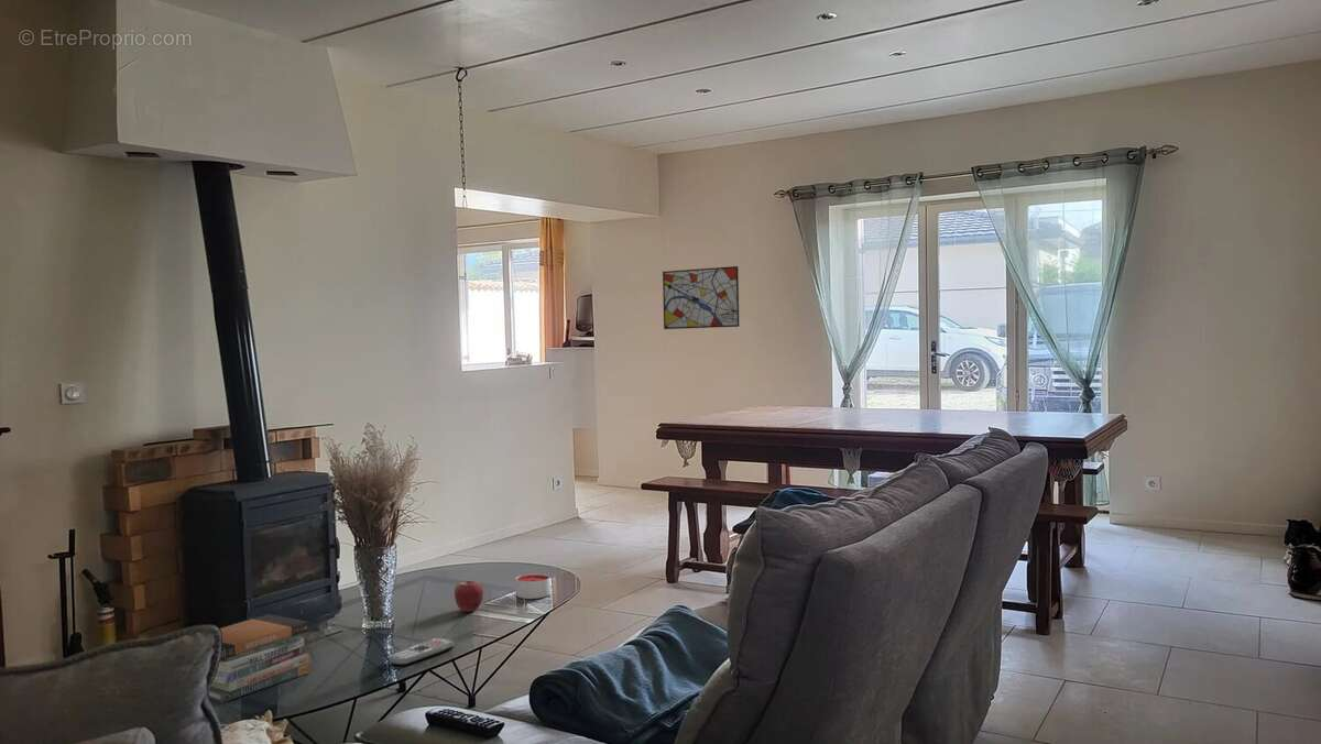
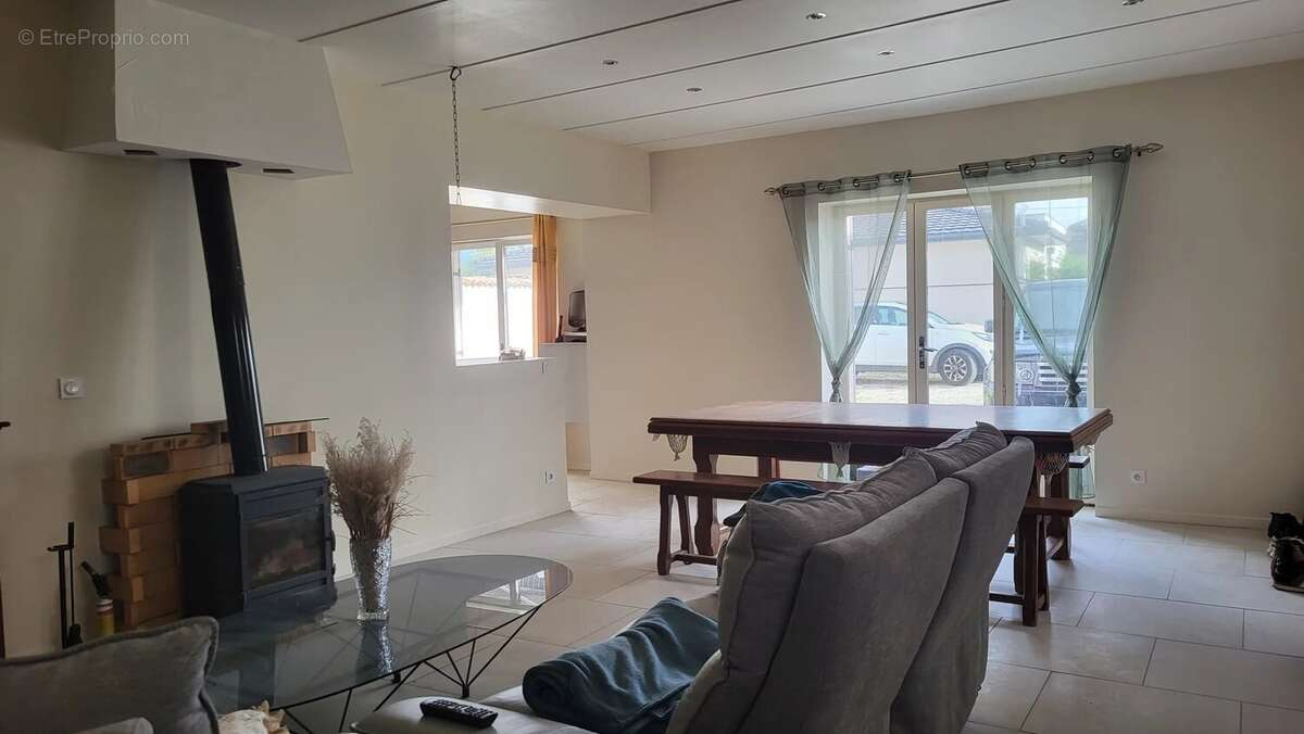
- wall art [662,265,740,330]
- book stack [208,613,312,703]
- apple [454,580,484,613]
- candle [515,572,552,600]
- remote control [389,637,455,667]
